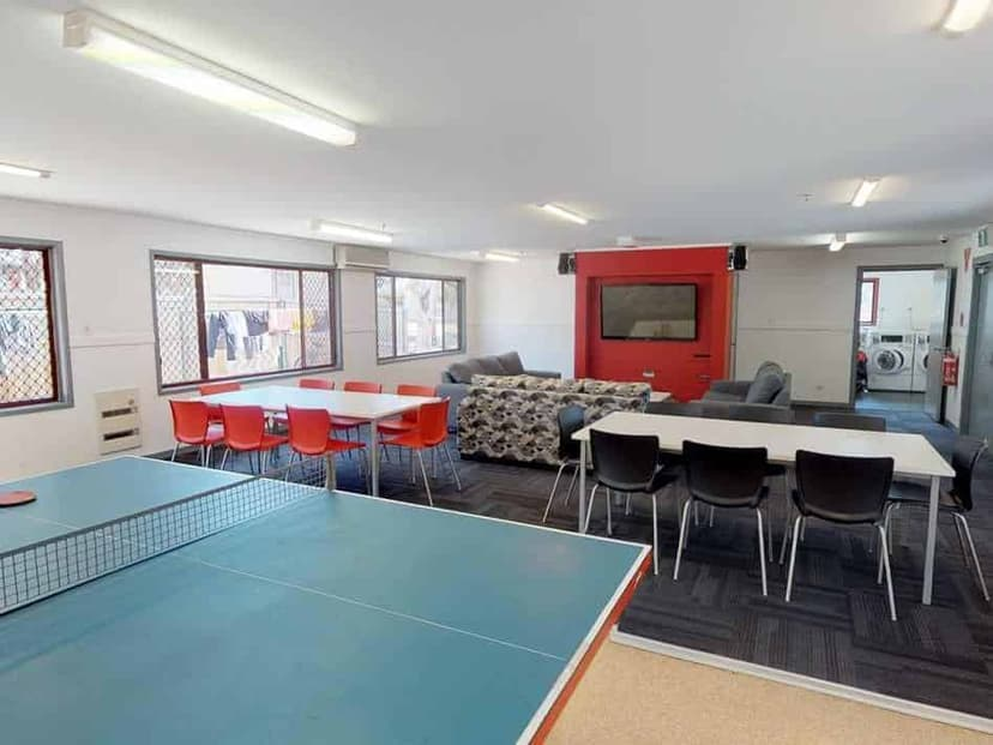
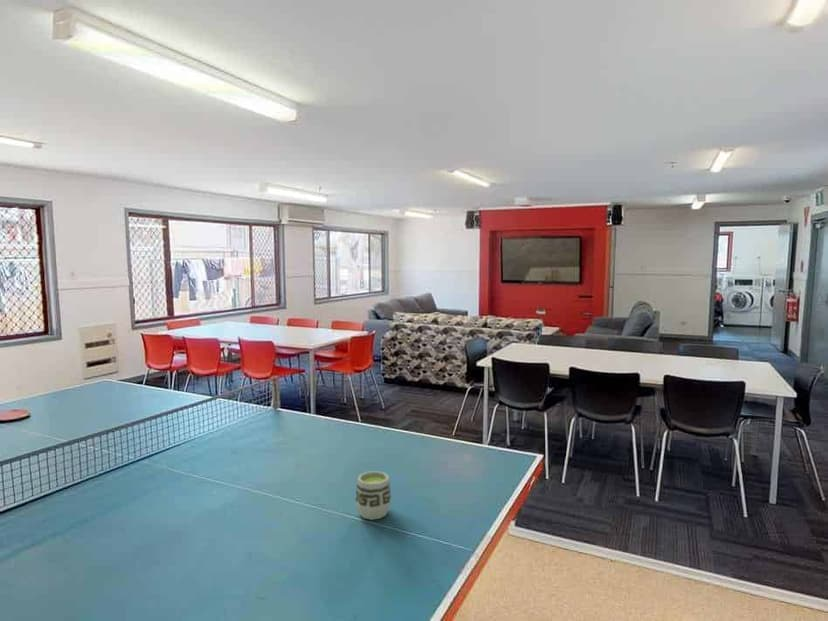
+ cup [354,470,392,521]
